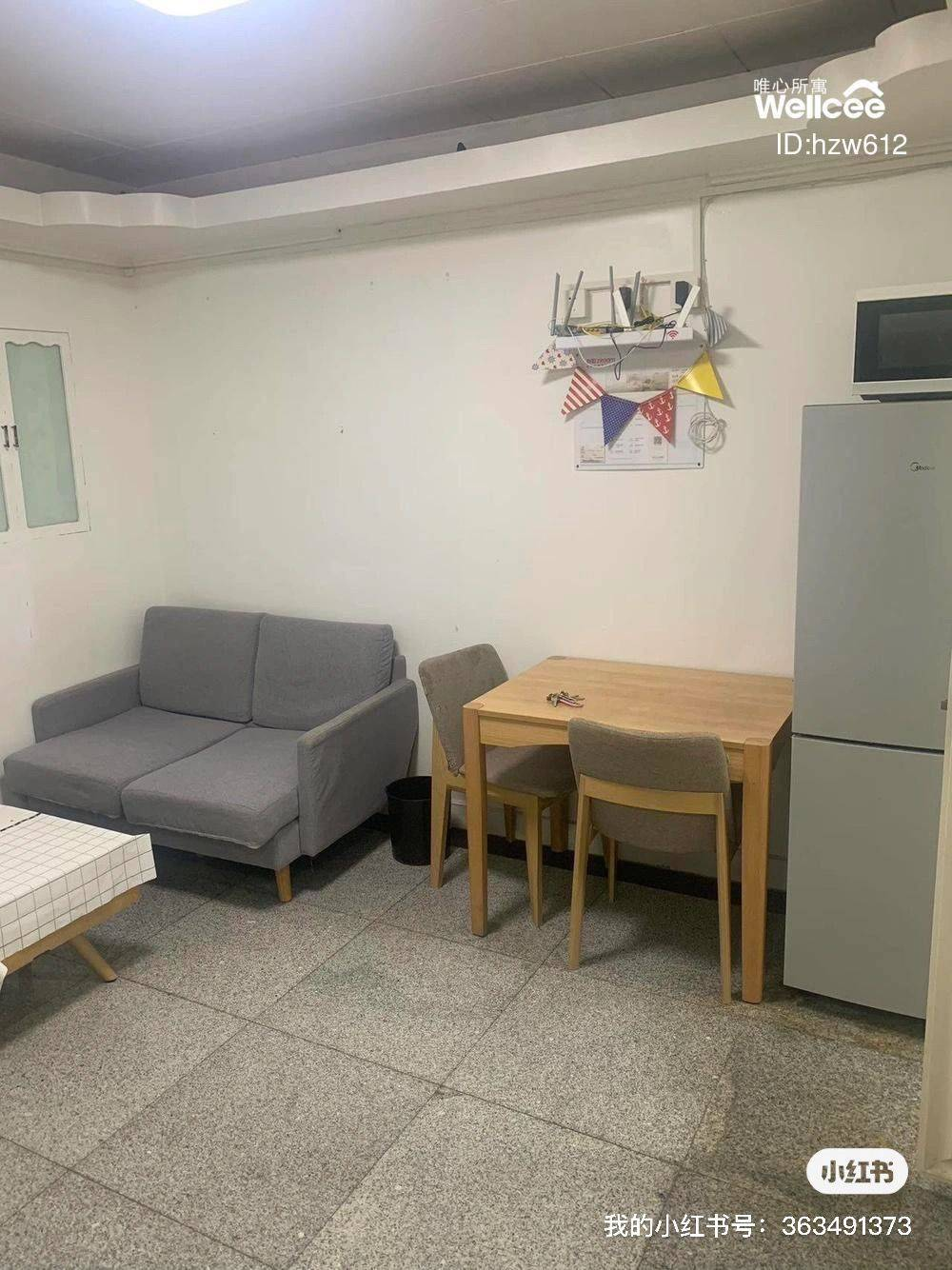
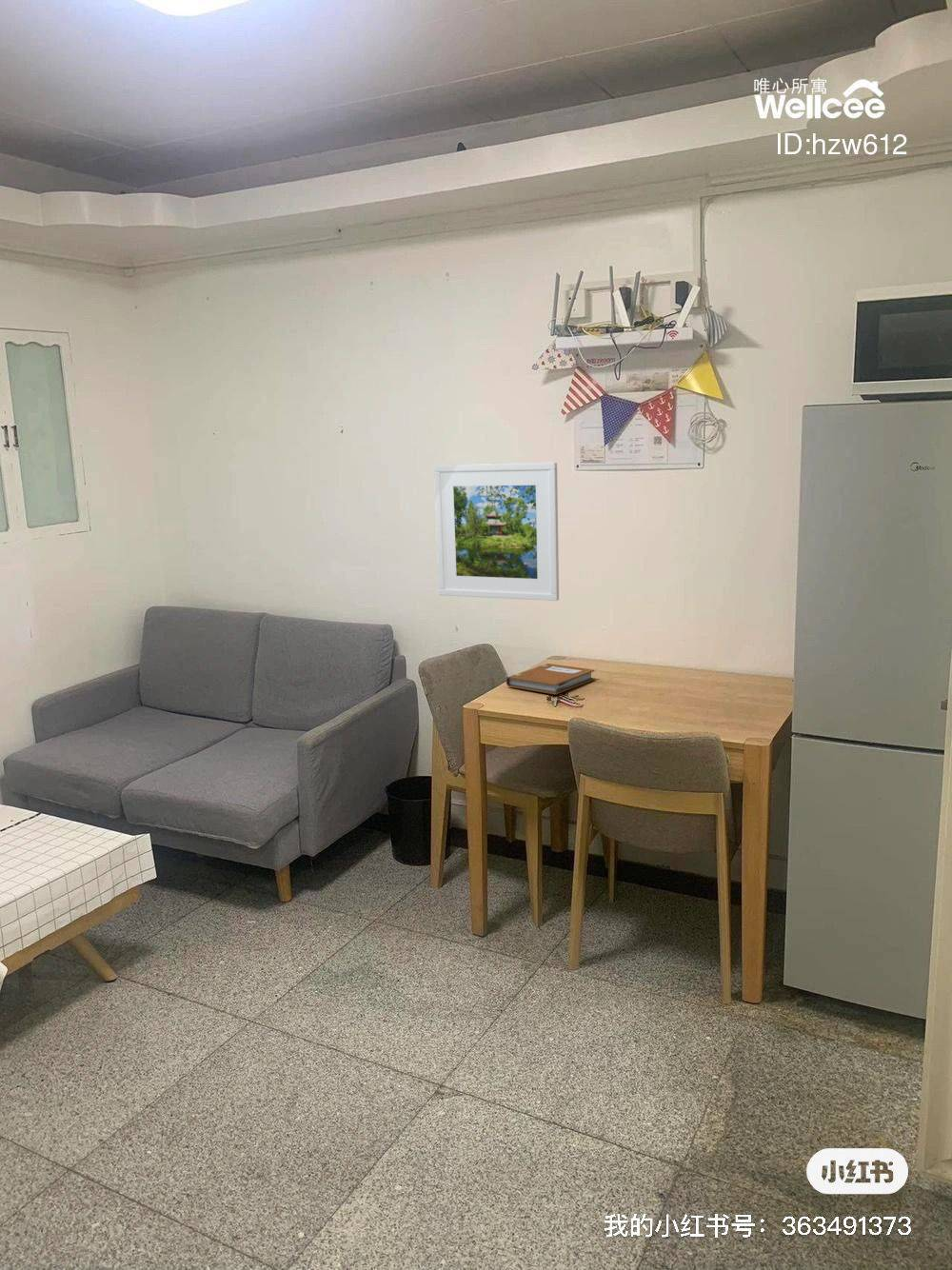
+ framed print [433,462,560,602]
+ notebook [506,663,596,695]
